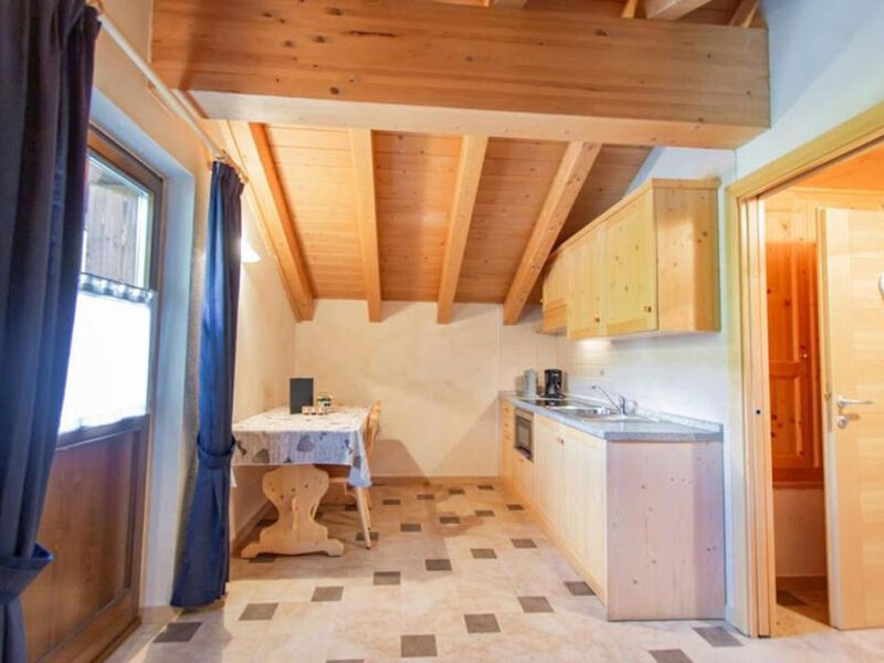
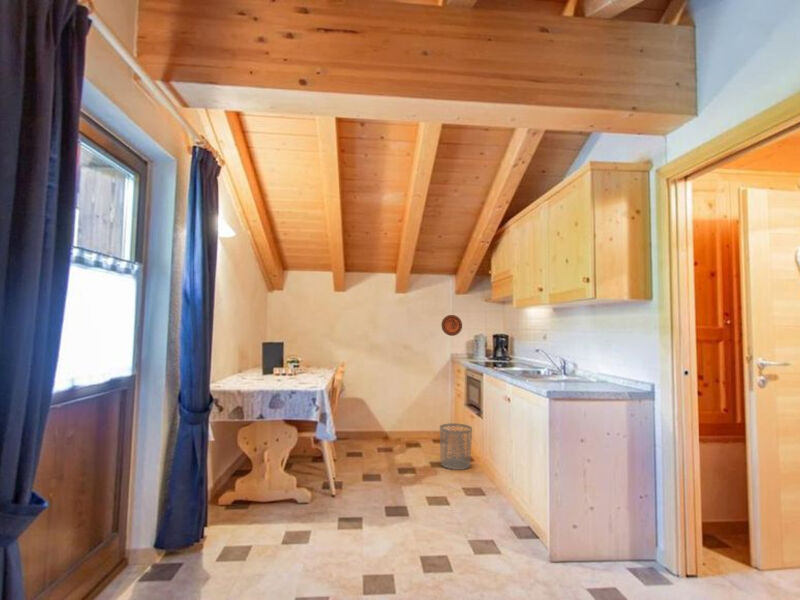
+ decorative plate [440,314,463,337]
+ waste bin [439,422,473,471]
